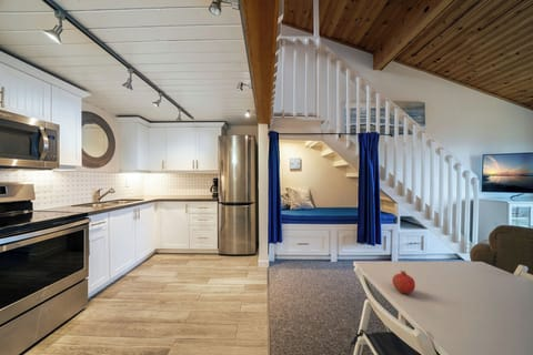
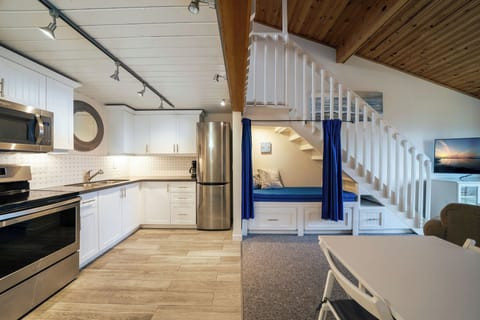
- fruit [391,270,416,294]
